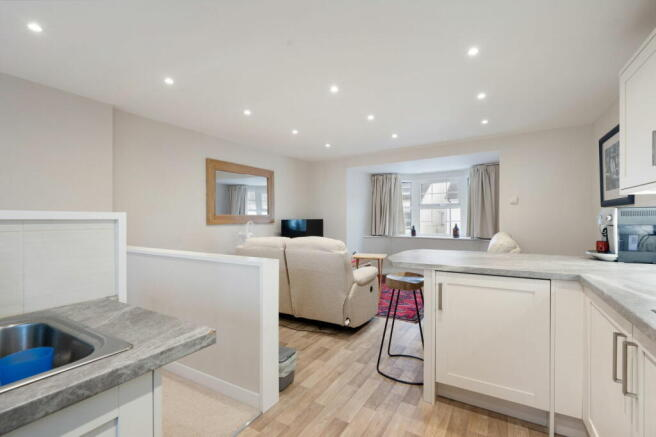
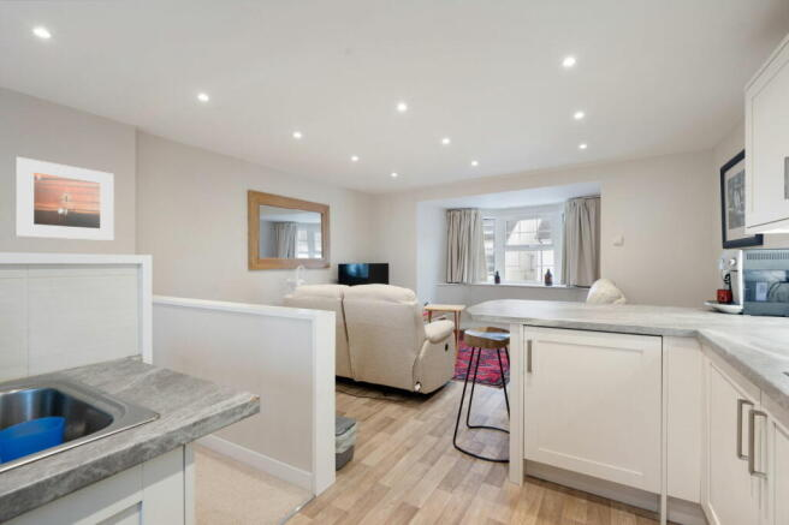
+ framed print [14,156,115,241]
